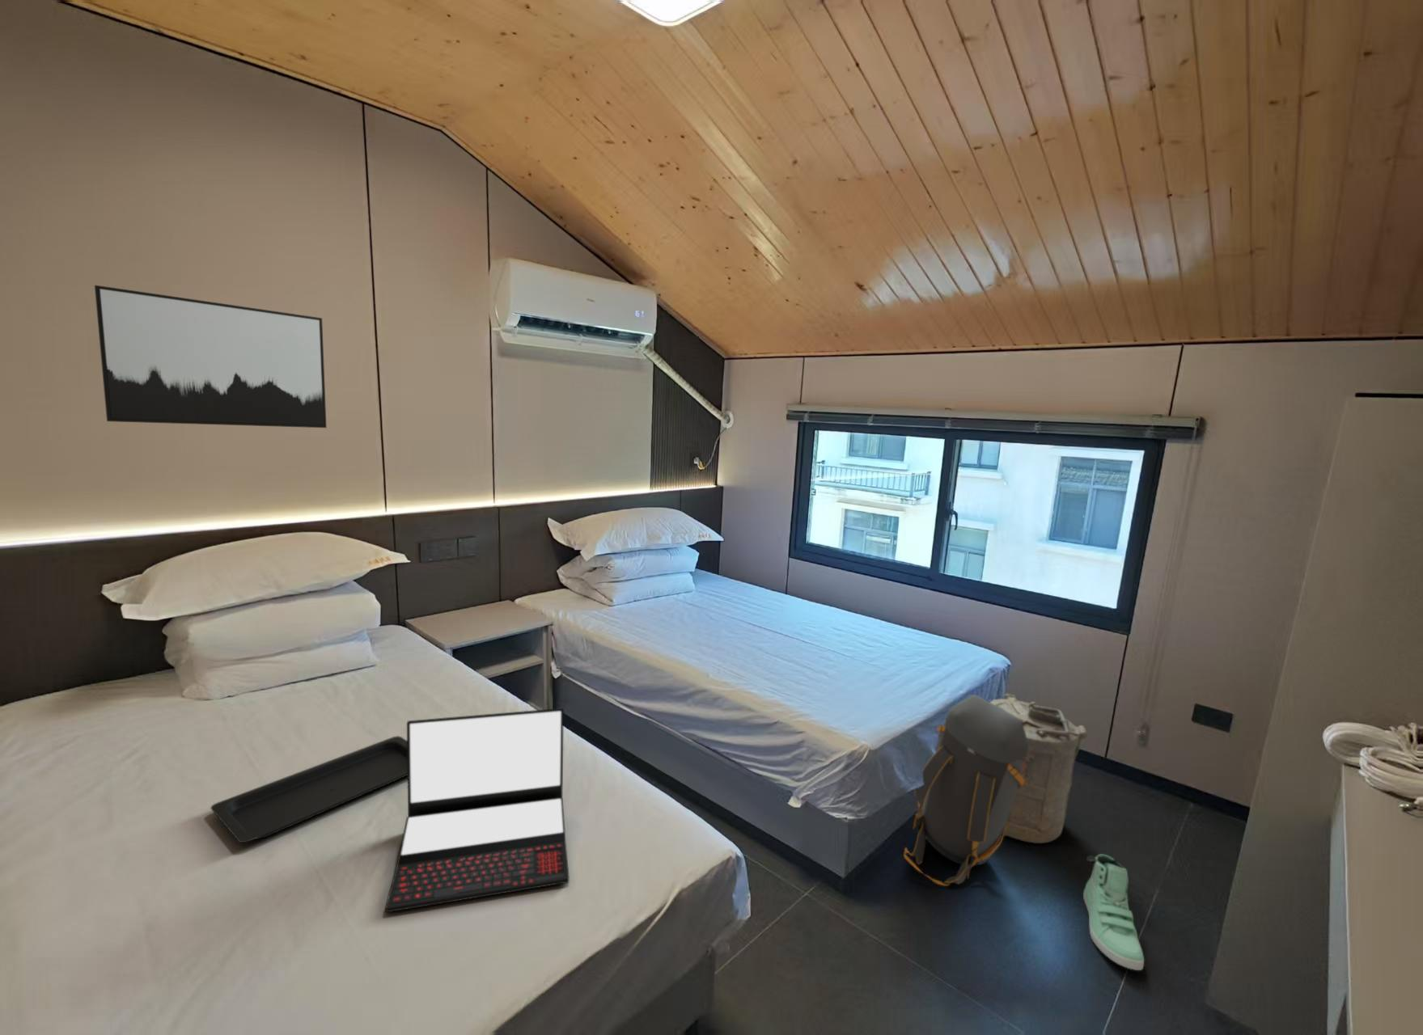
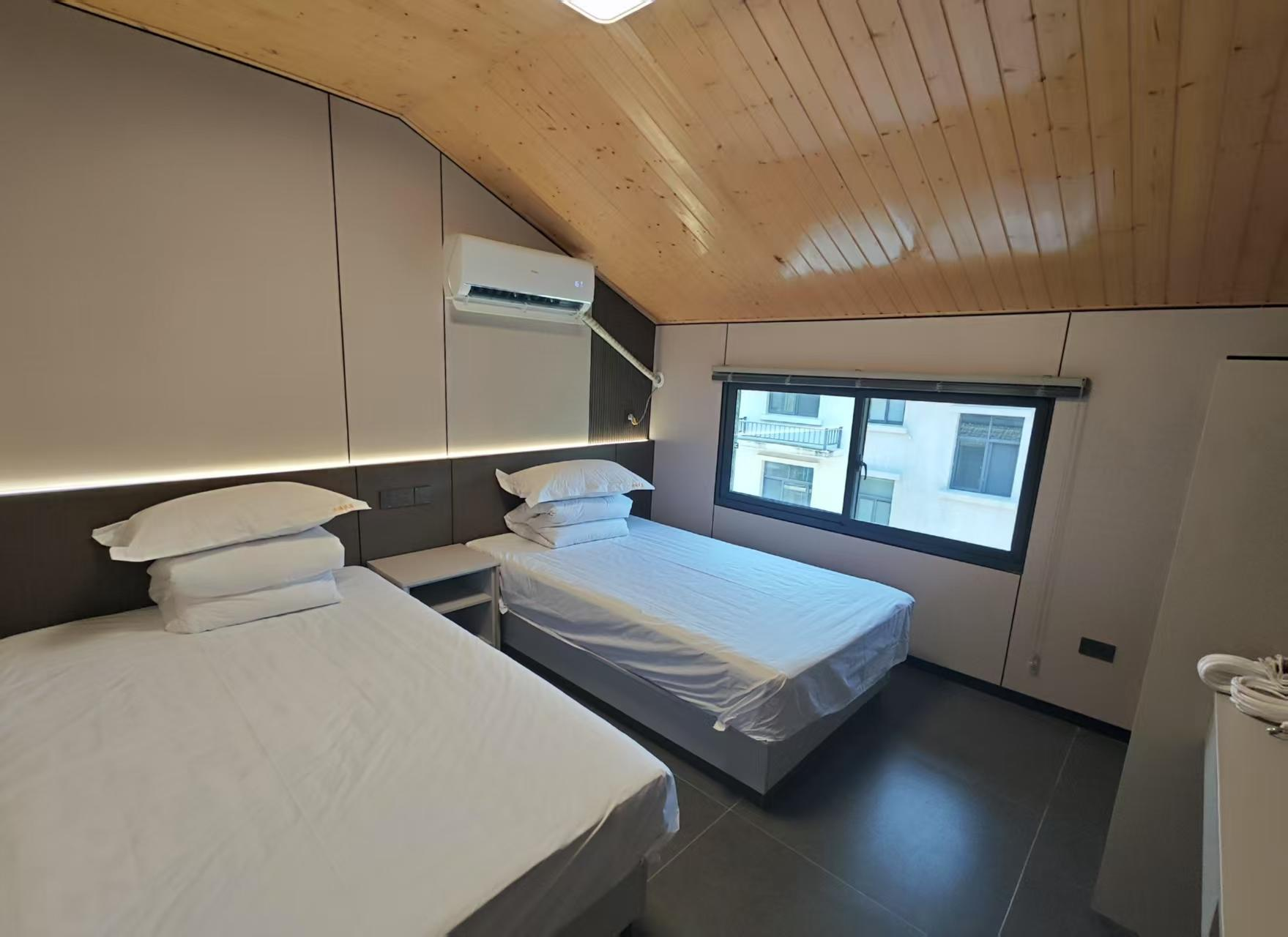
- laundry hamper [990,693,1089,844]
- laptop [386,708,569,913]
- backpack [903,694,1029,886]
- wall art [94,285,327,429]
- sneaker [1083,854,1145,971]
- serving tray [210,735,408,844]
